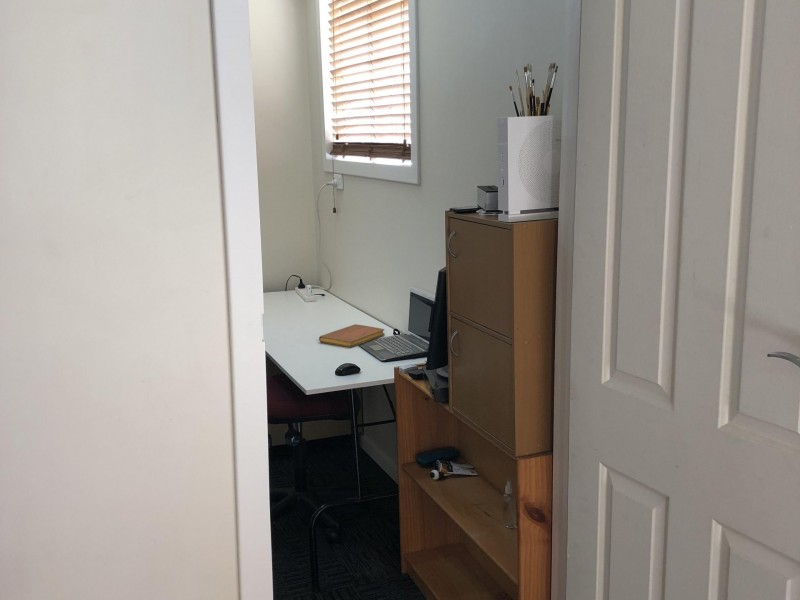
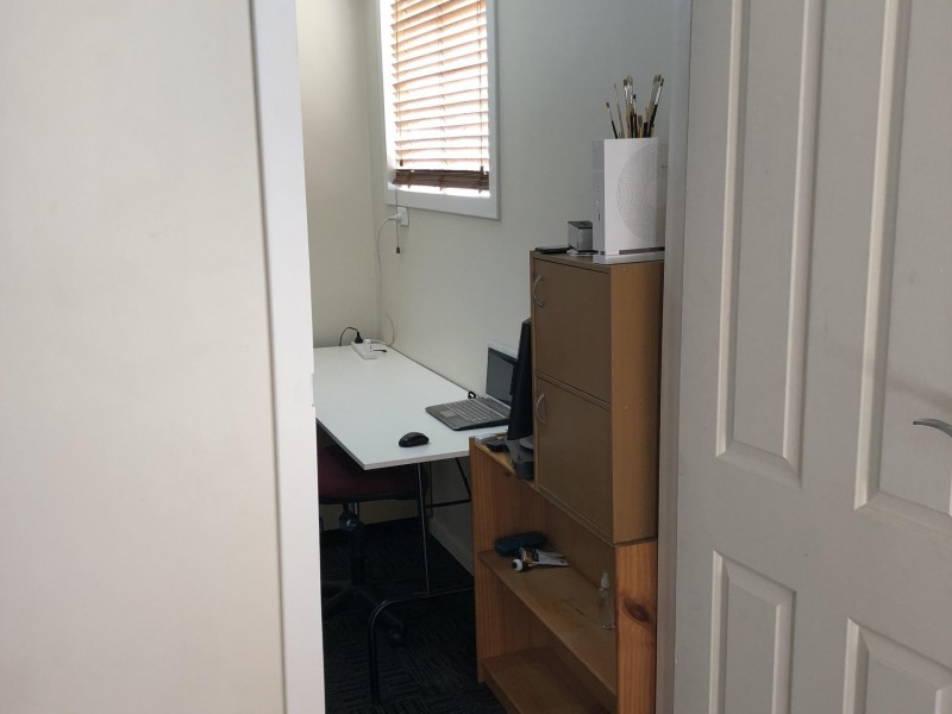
- notebook [318,323,386,348]
